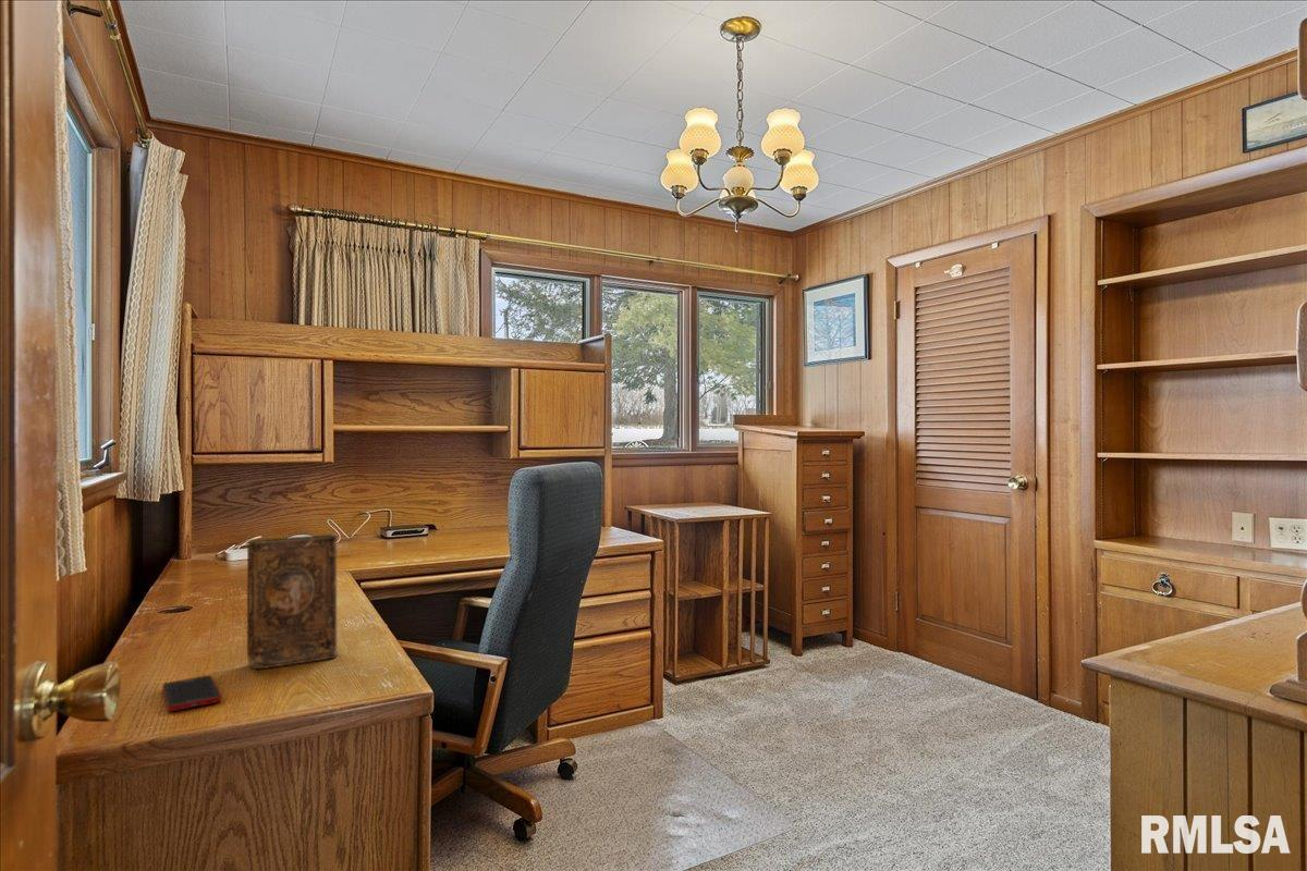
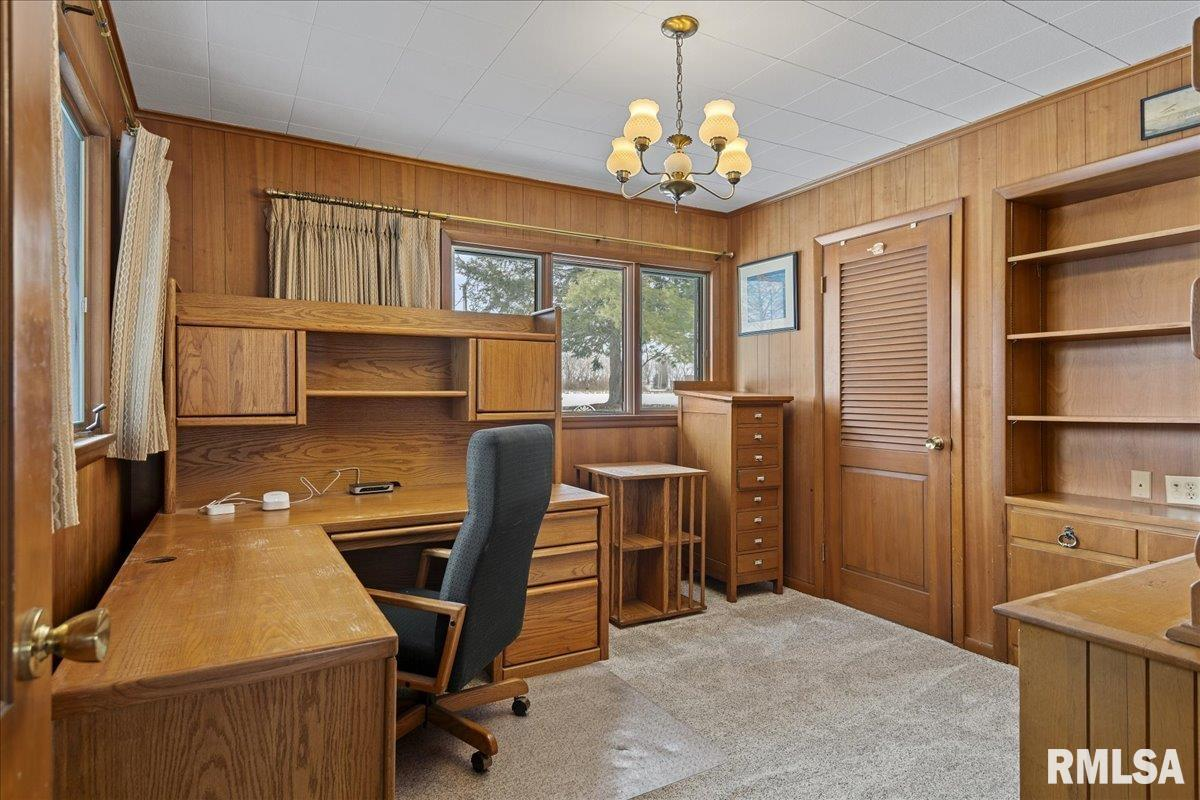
- book [246,533,338,671]
- cell phone [161,675,222,712]
